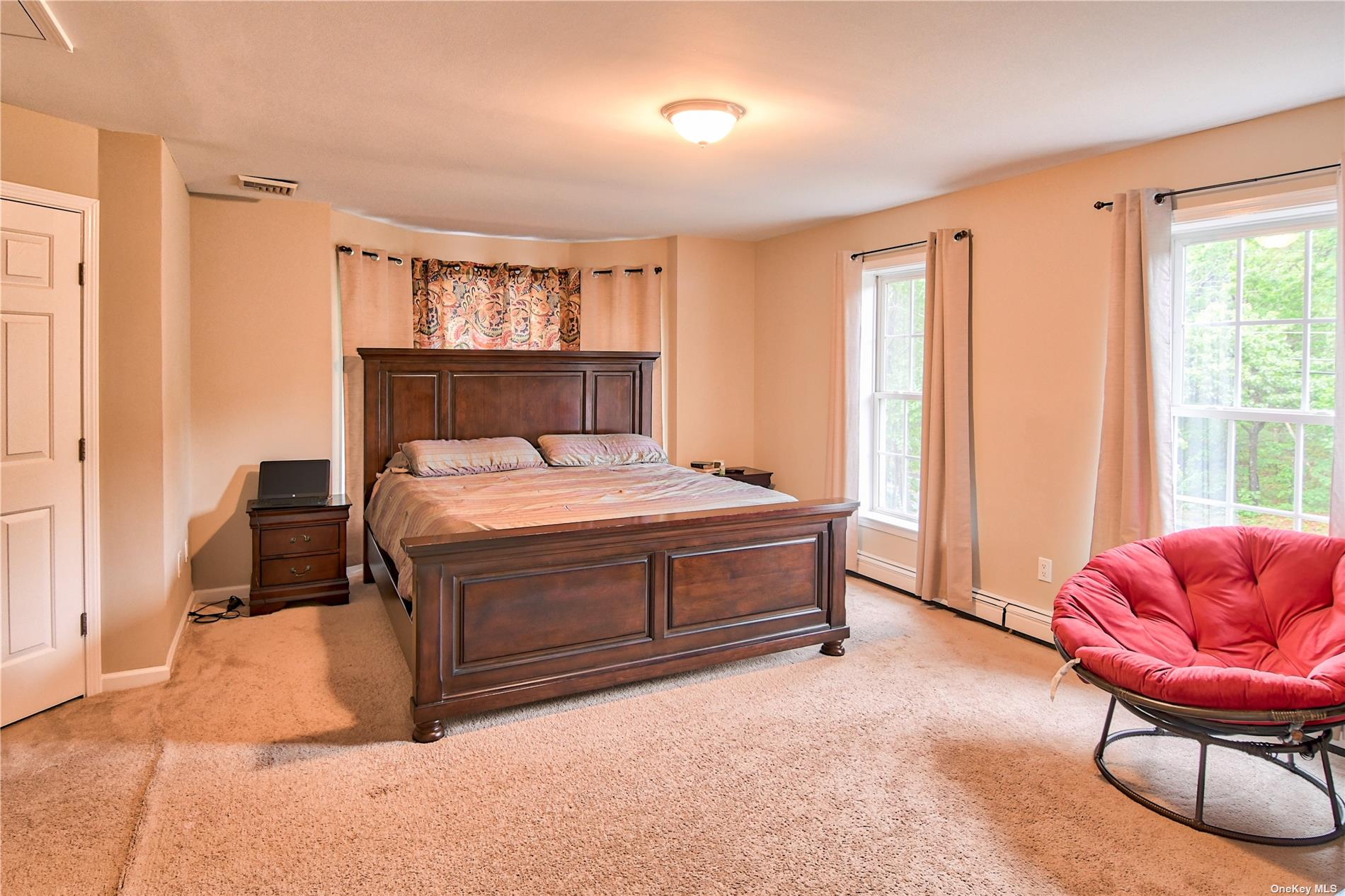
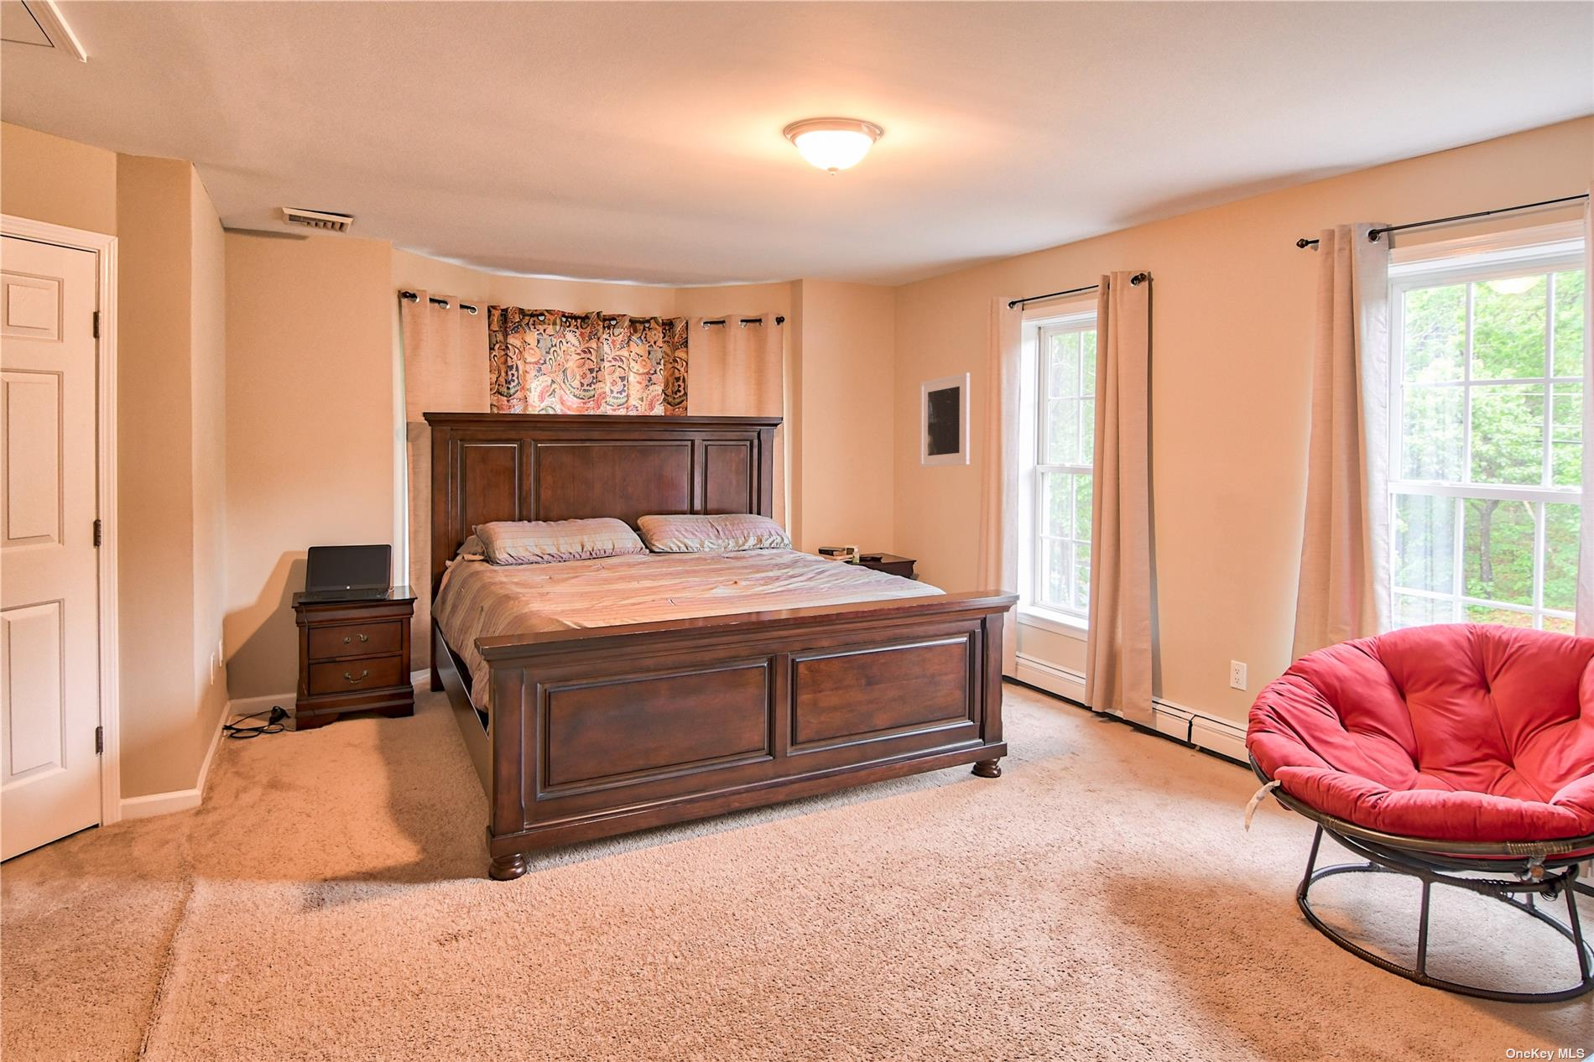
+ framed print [920,372,971,469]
